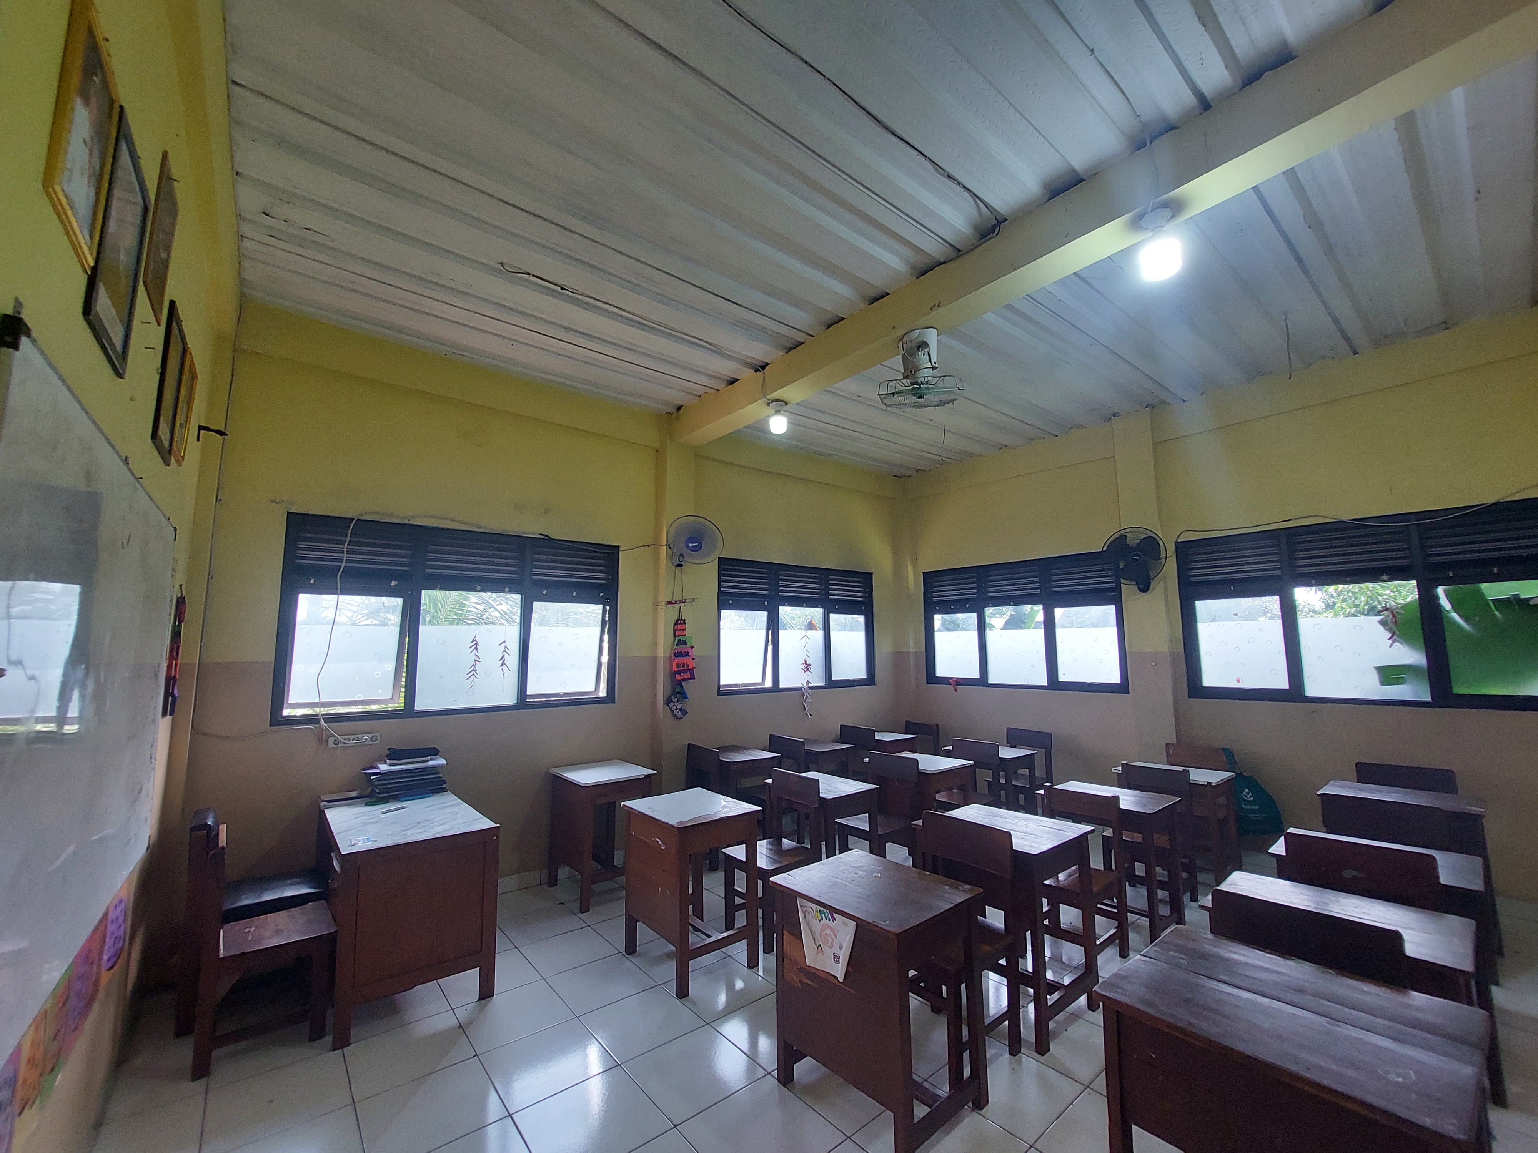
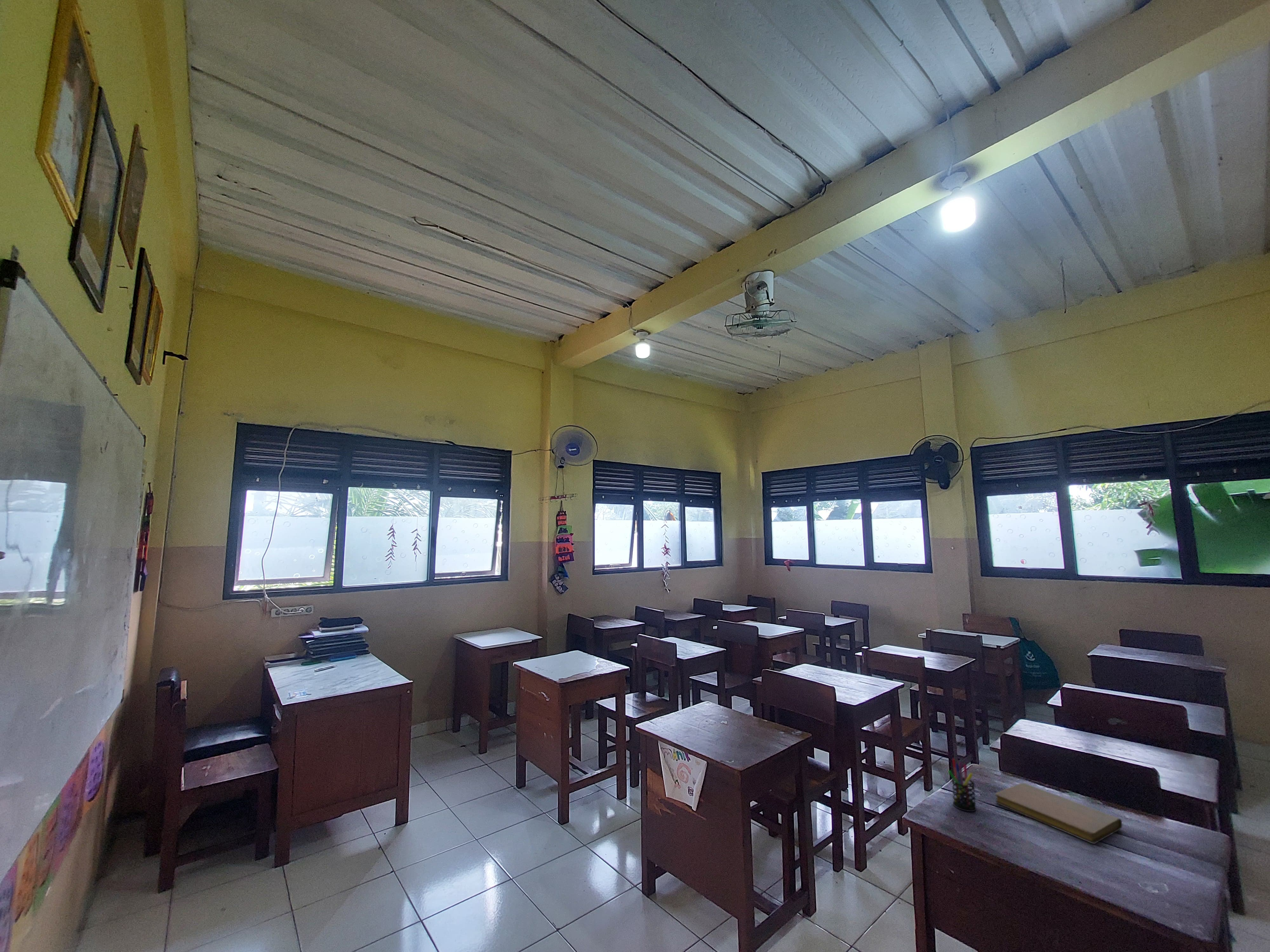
+ notebook [995,783,1122,844]
+ pen holder [948,758,977,812]
